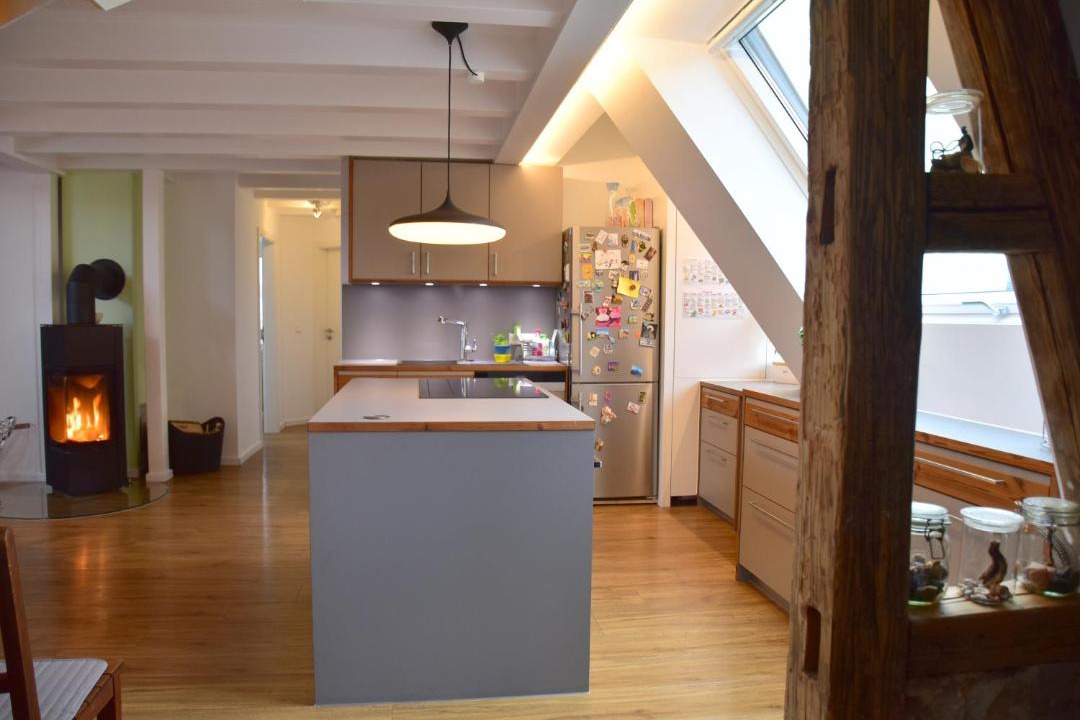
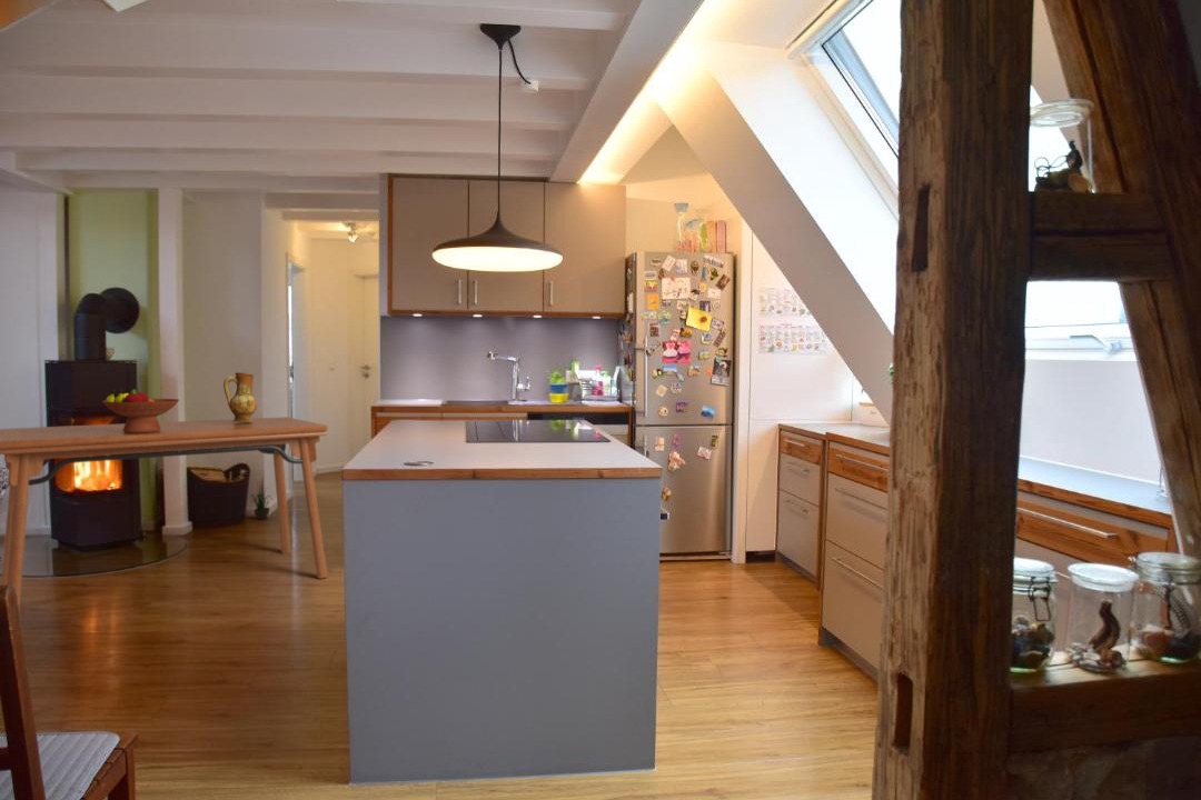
+ potted plant [250,474,275,520]
+ dining table [0,416,328,611]
+ fruit bowl [101,388,180,433]
+ ceramic jug [222,371,258,422]
